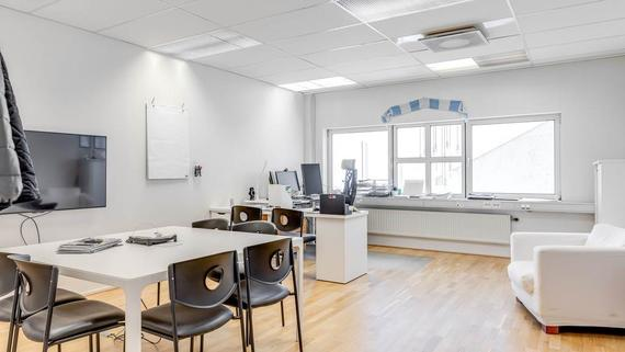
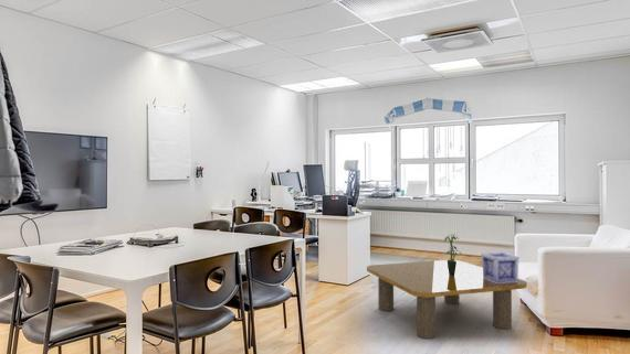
+ coffee table [366,259,528,340]
+ potted plant [443,233,463,276]
+ wooden crate [481,251,521,283]
